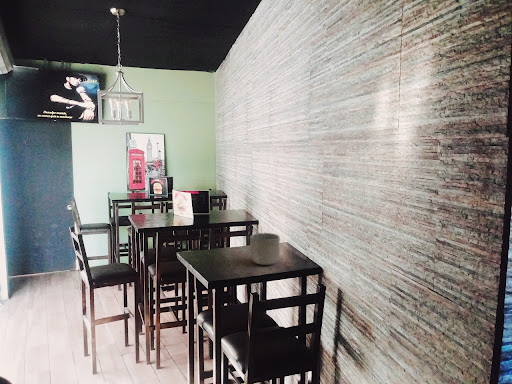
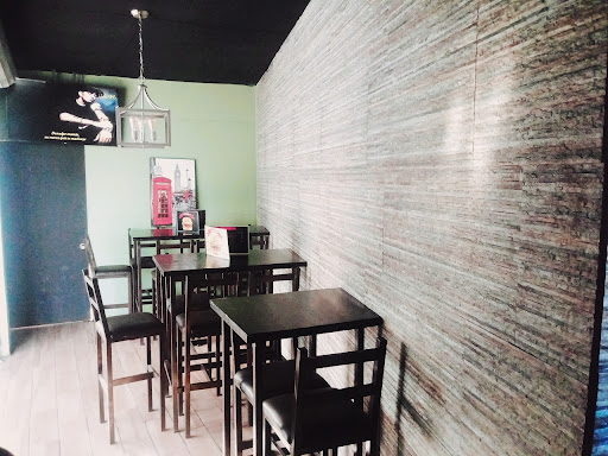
- bowl [249,232,281,266]
